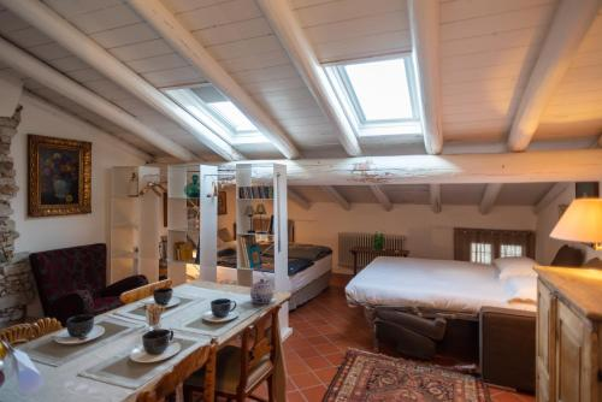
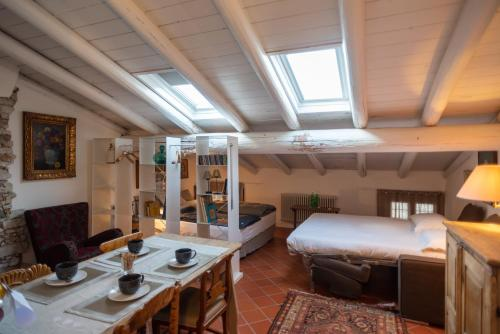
- teapot [249,278,275,305]
